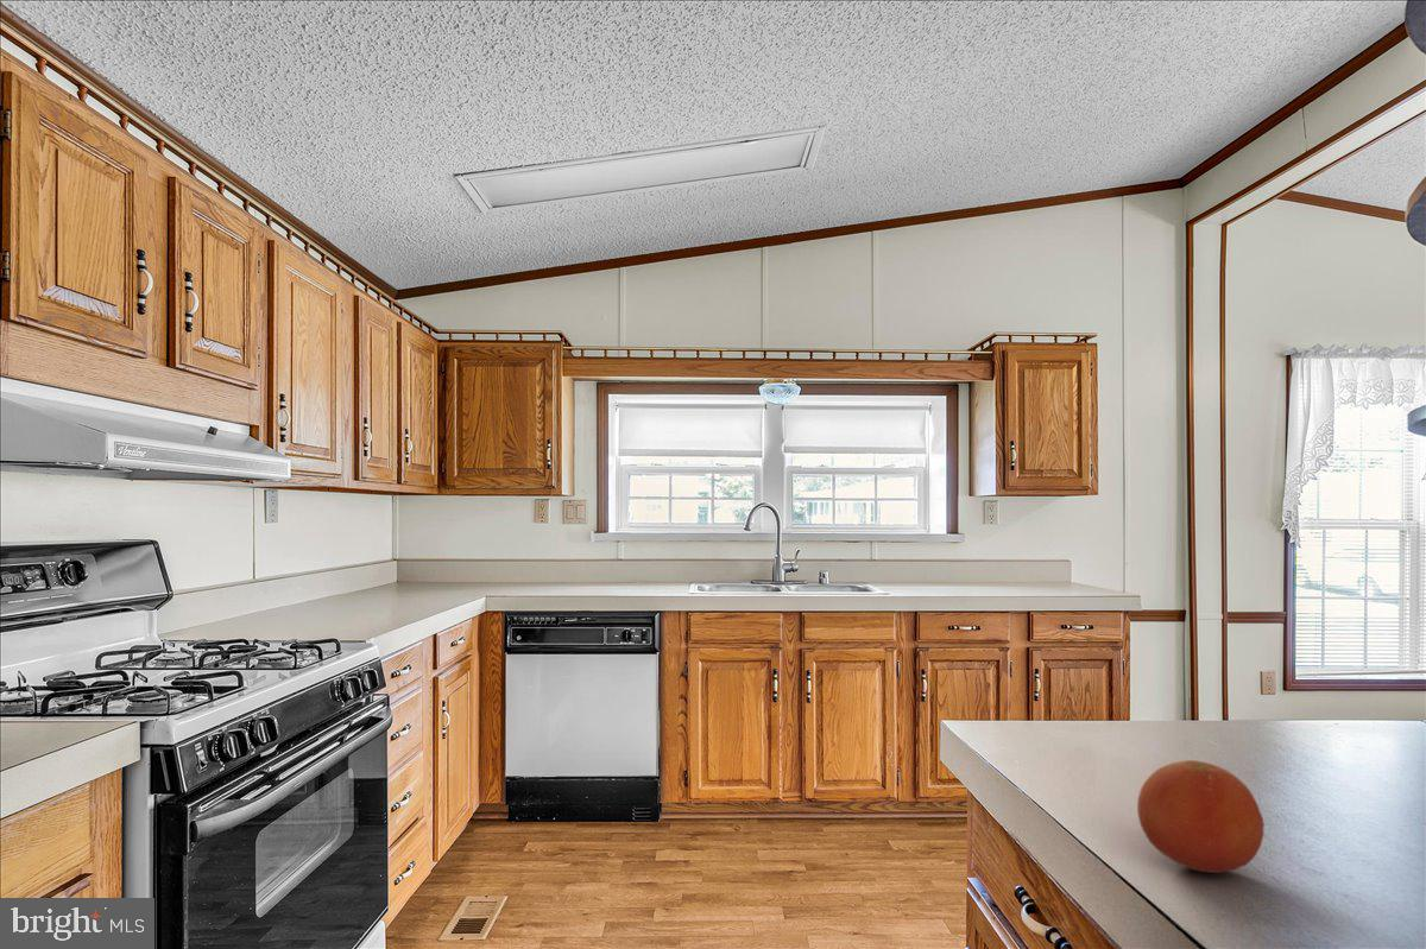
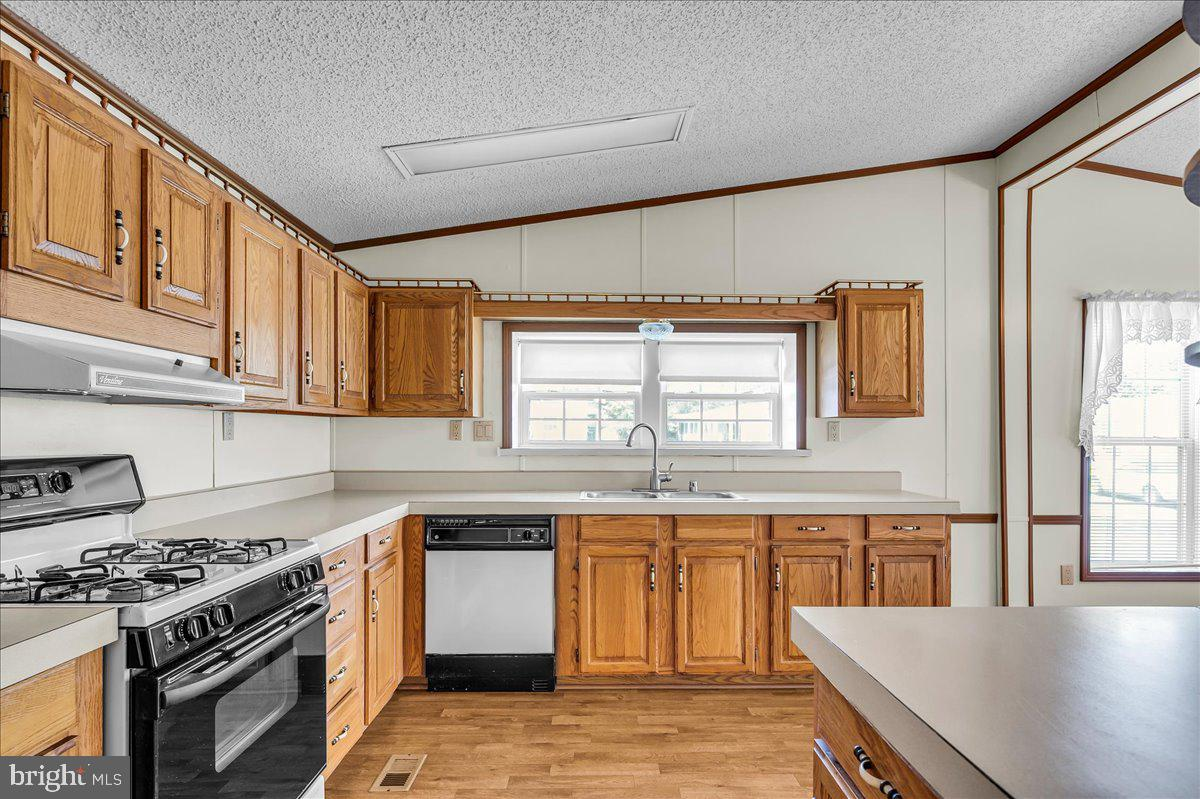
- fruit [1136,759,1264,874]
